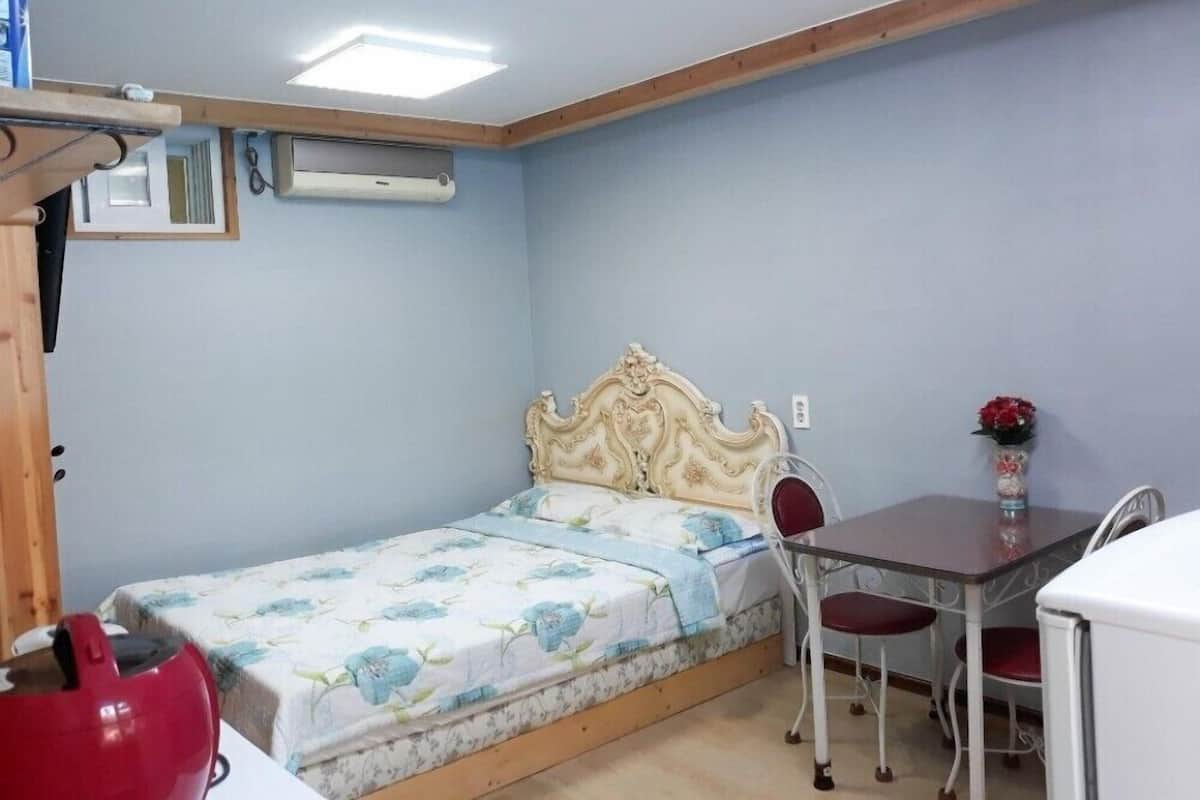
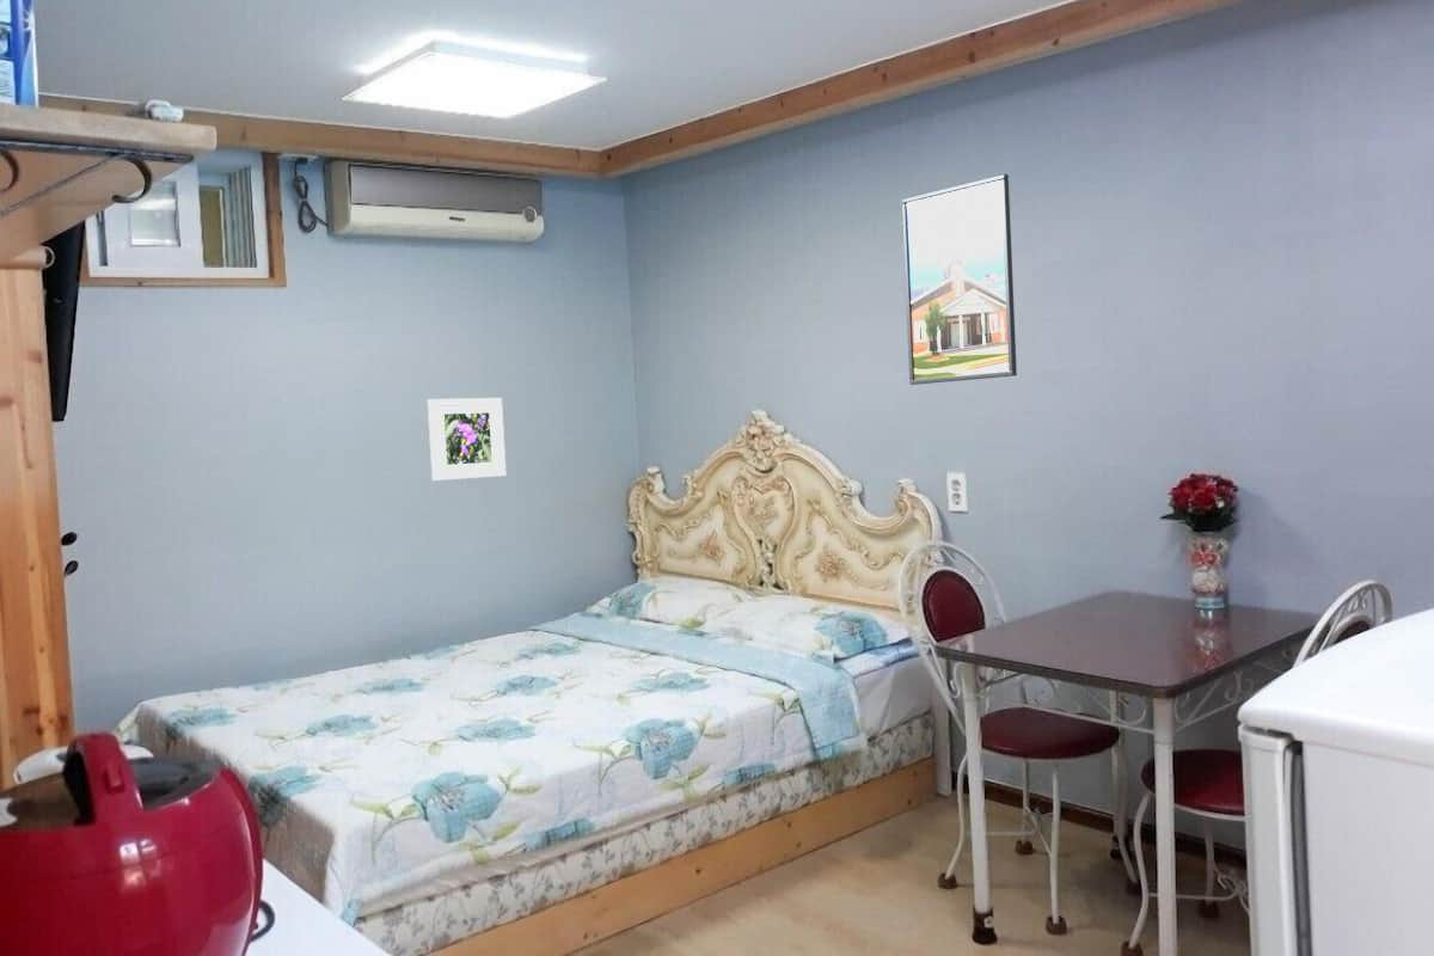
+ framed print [901,173,1018,386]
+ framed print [427,397,507,482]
